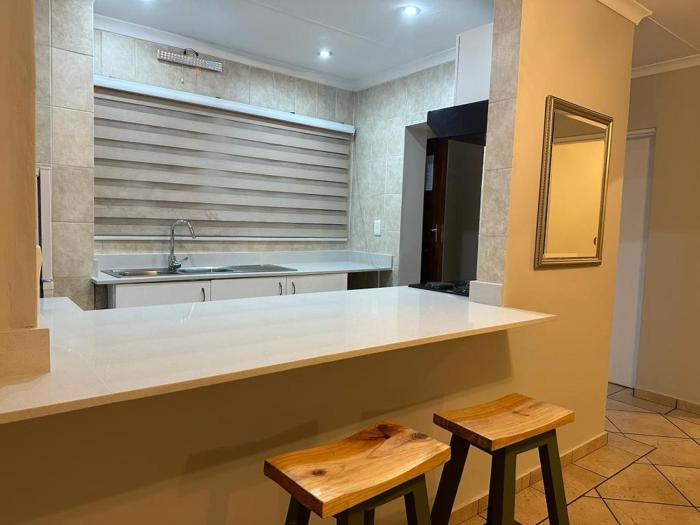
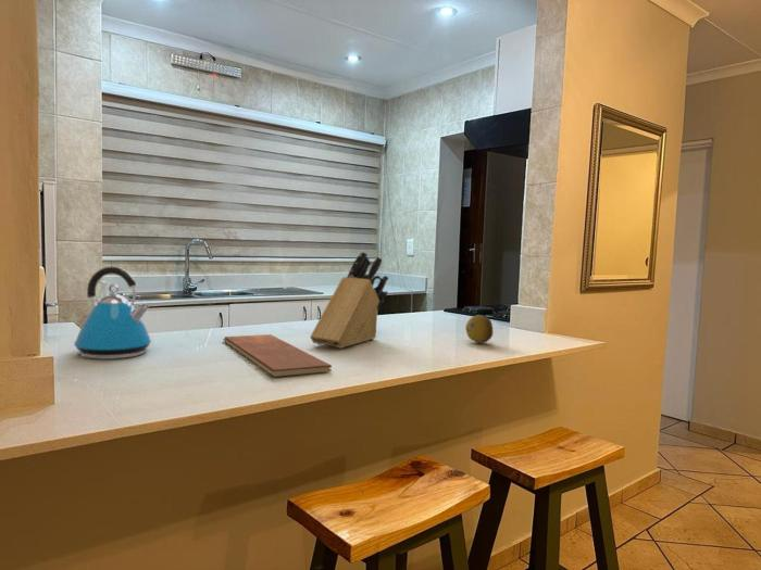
+ fruit [465,314,494,344]
+ chopping board [222,333,333,378]
+ knife block [309,251,389,350]
+ kettle [73,266,152,360]
